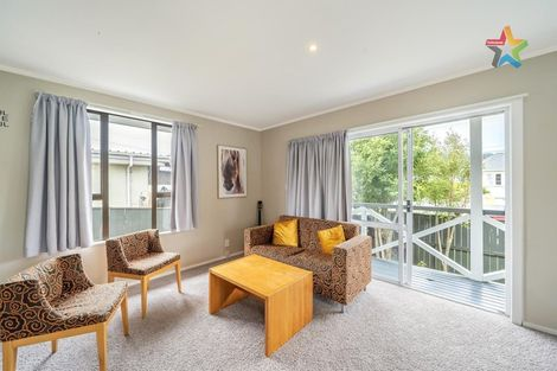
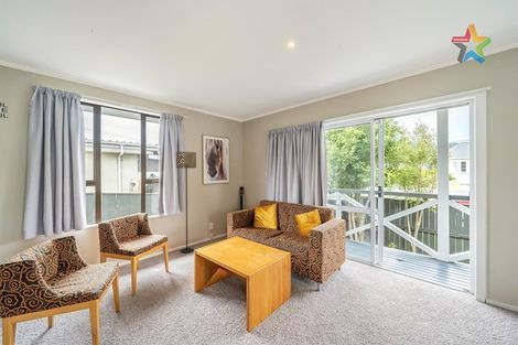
+ floor lamp [175,151,197,255]
